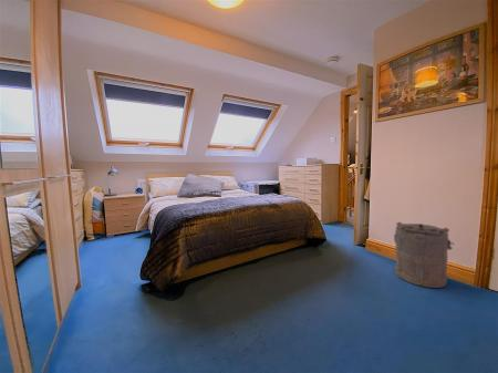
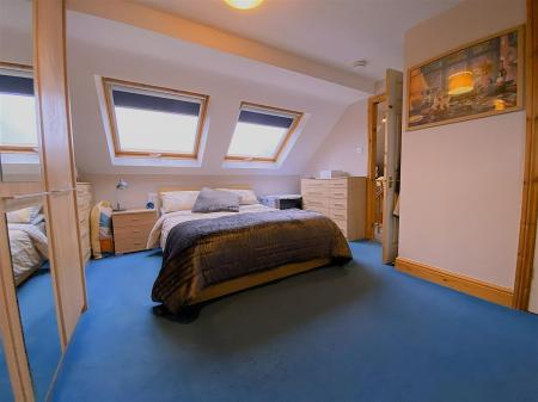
- laundry hamper [393,221,456,289]
